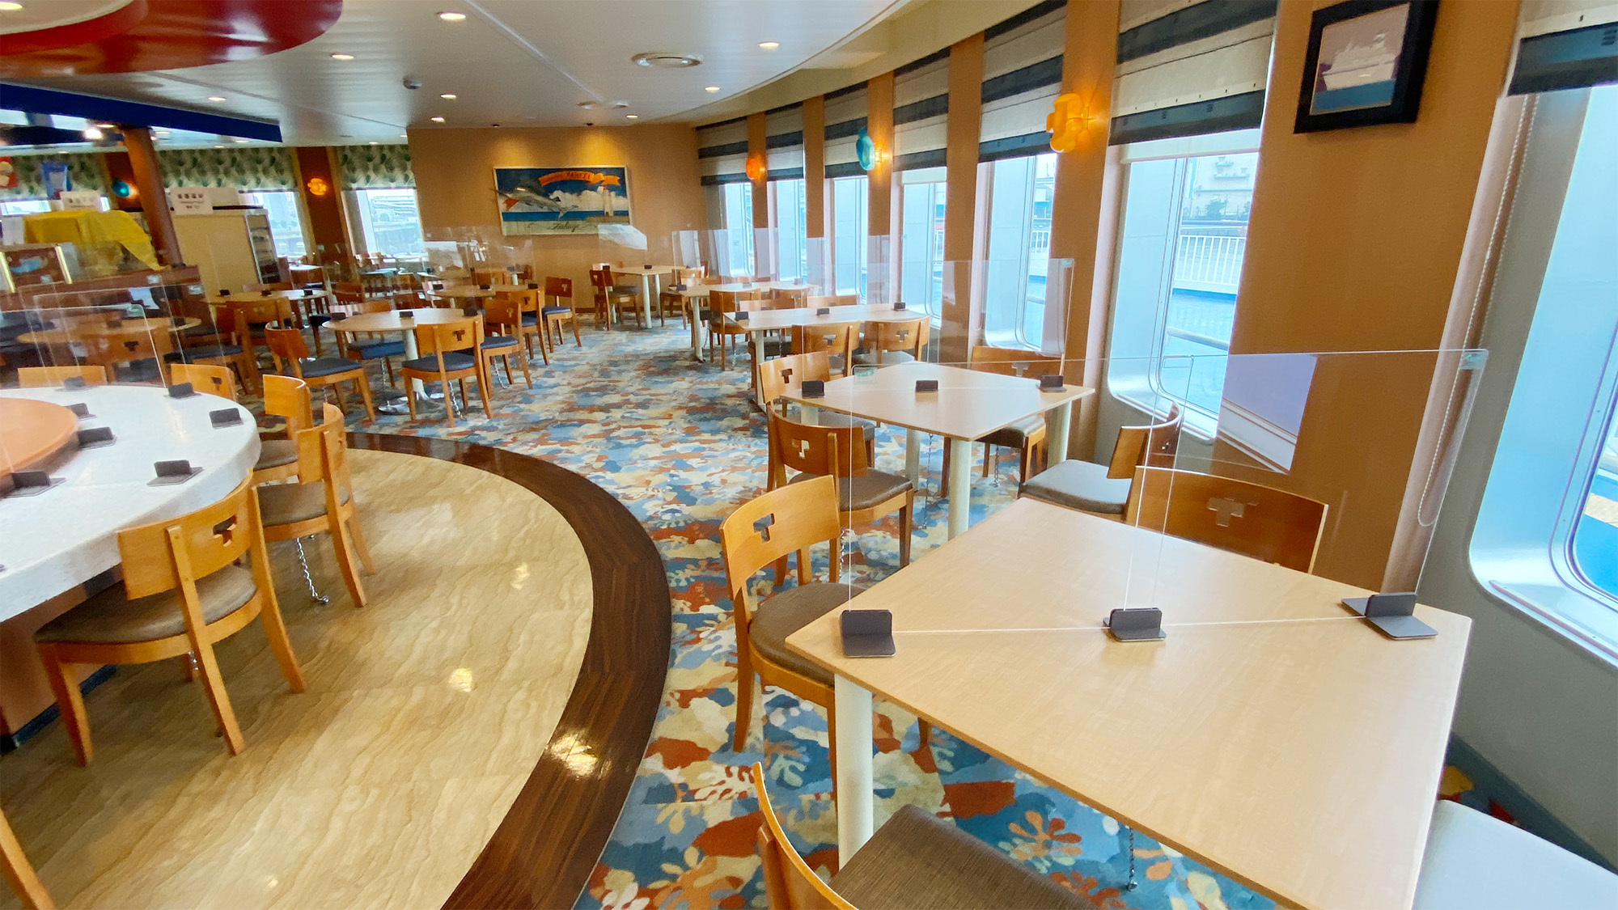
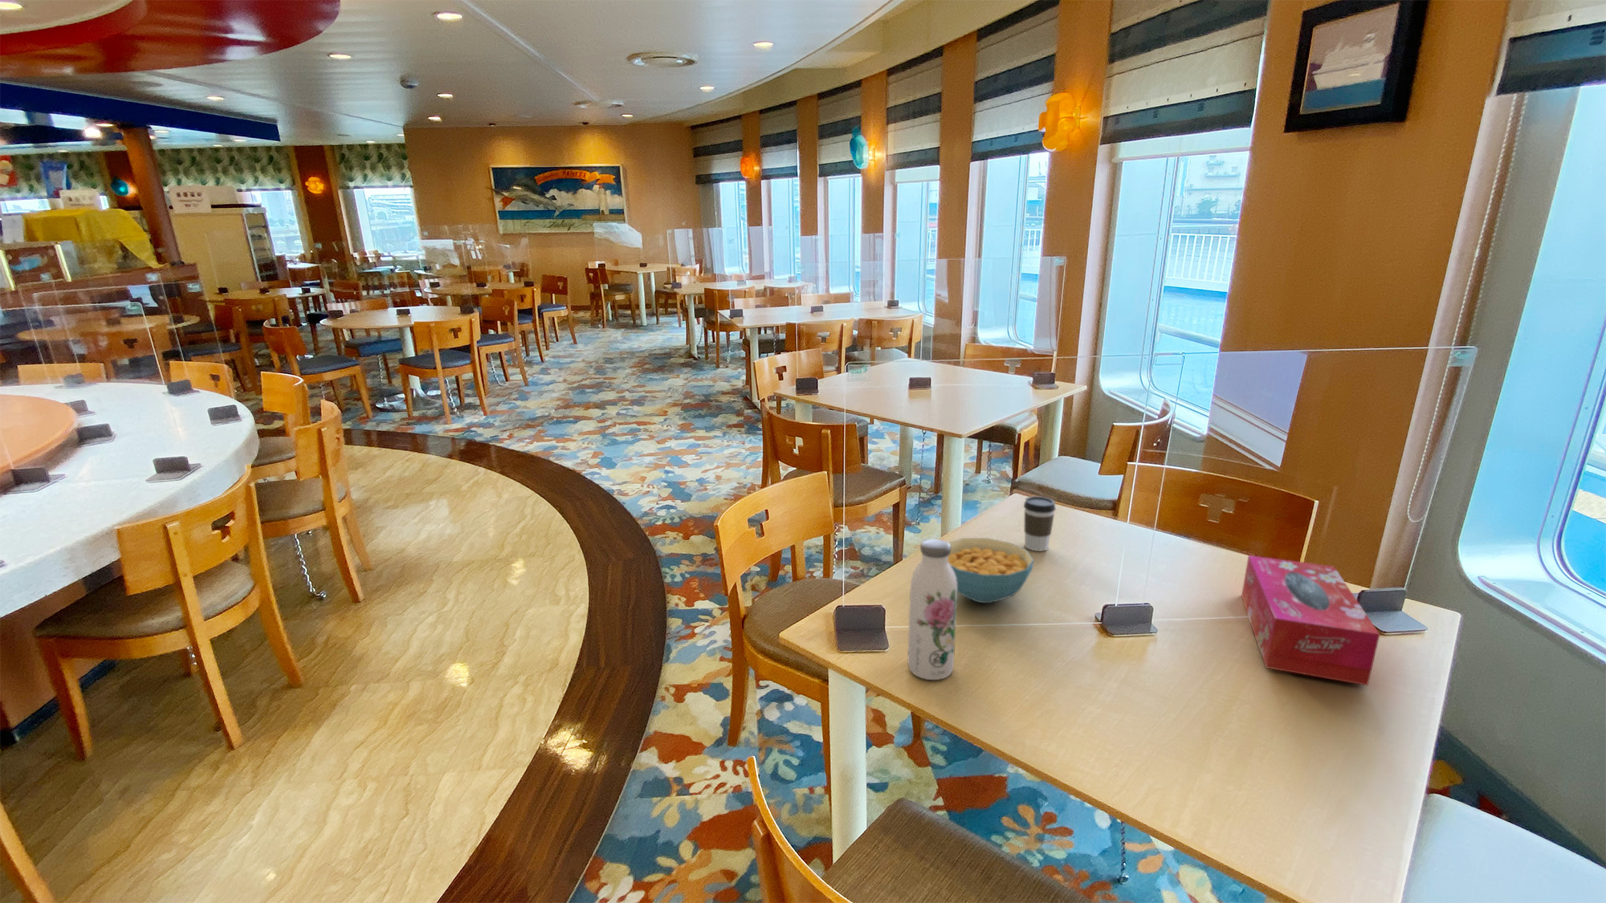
+ coffee cup [1023,495,1057,552]
+ tissue box [1241,555,1380,686]
+ cereal bowl [947,537,1035,603]
+ water bottle [908,538,959,680]
